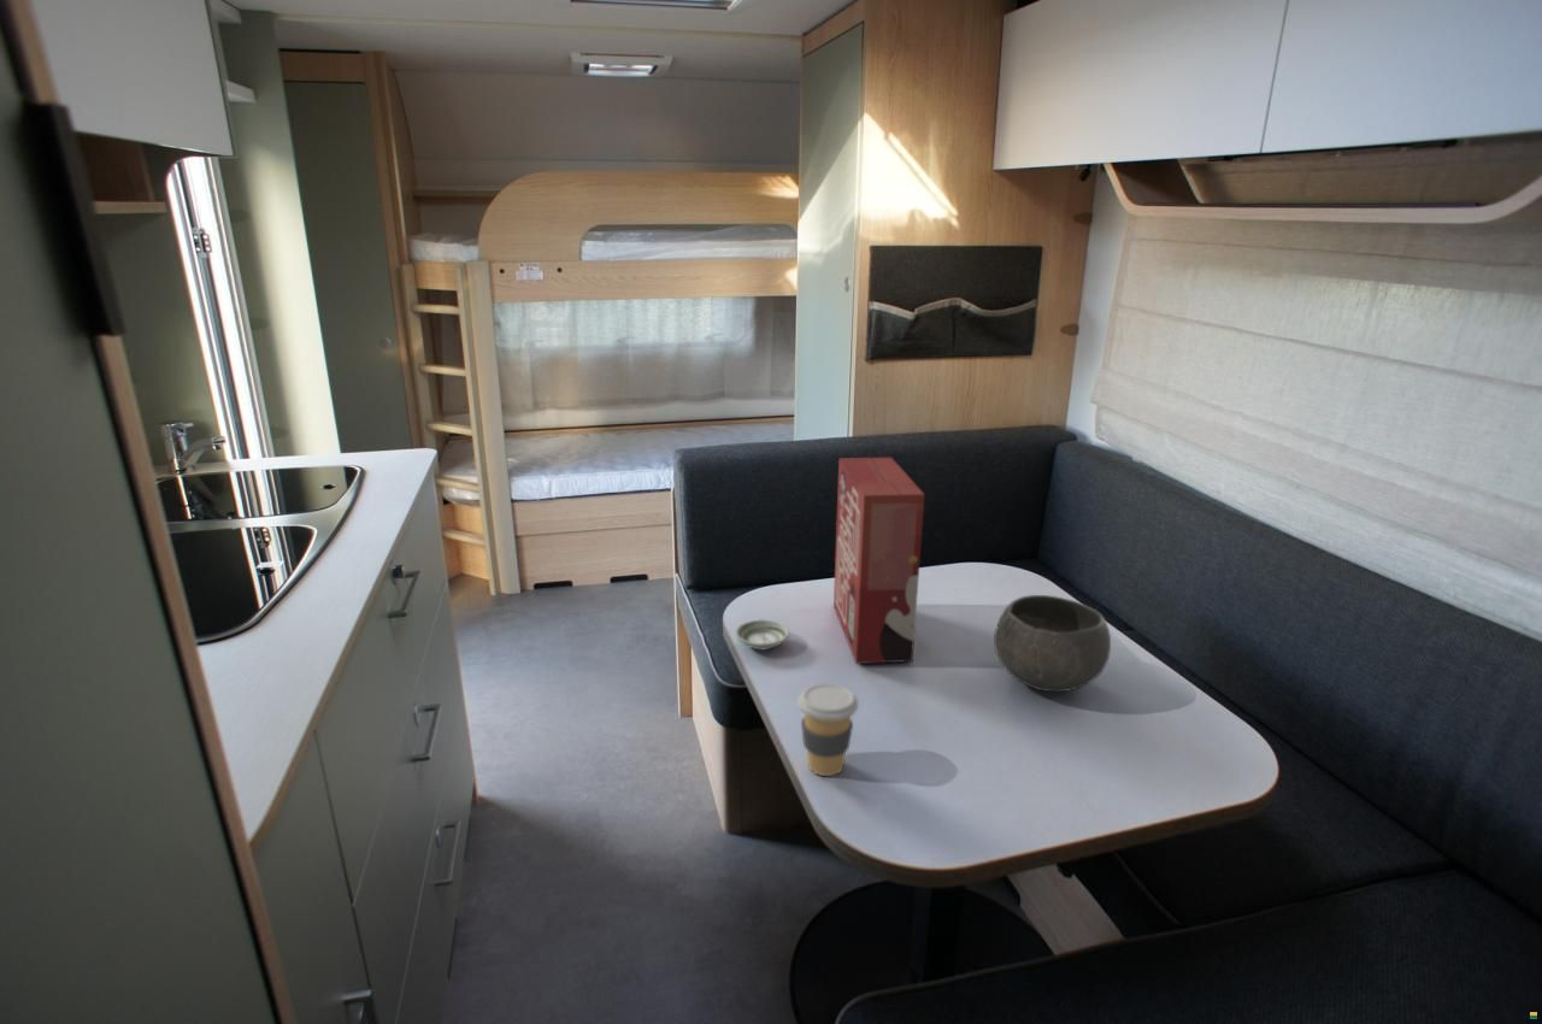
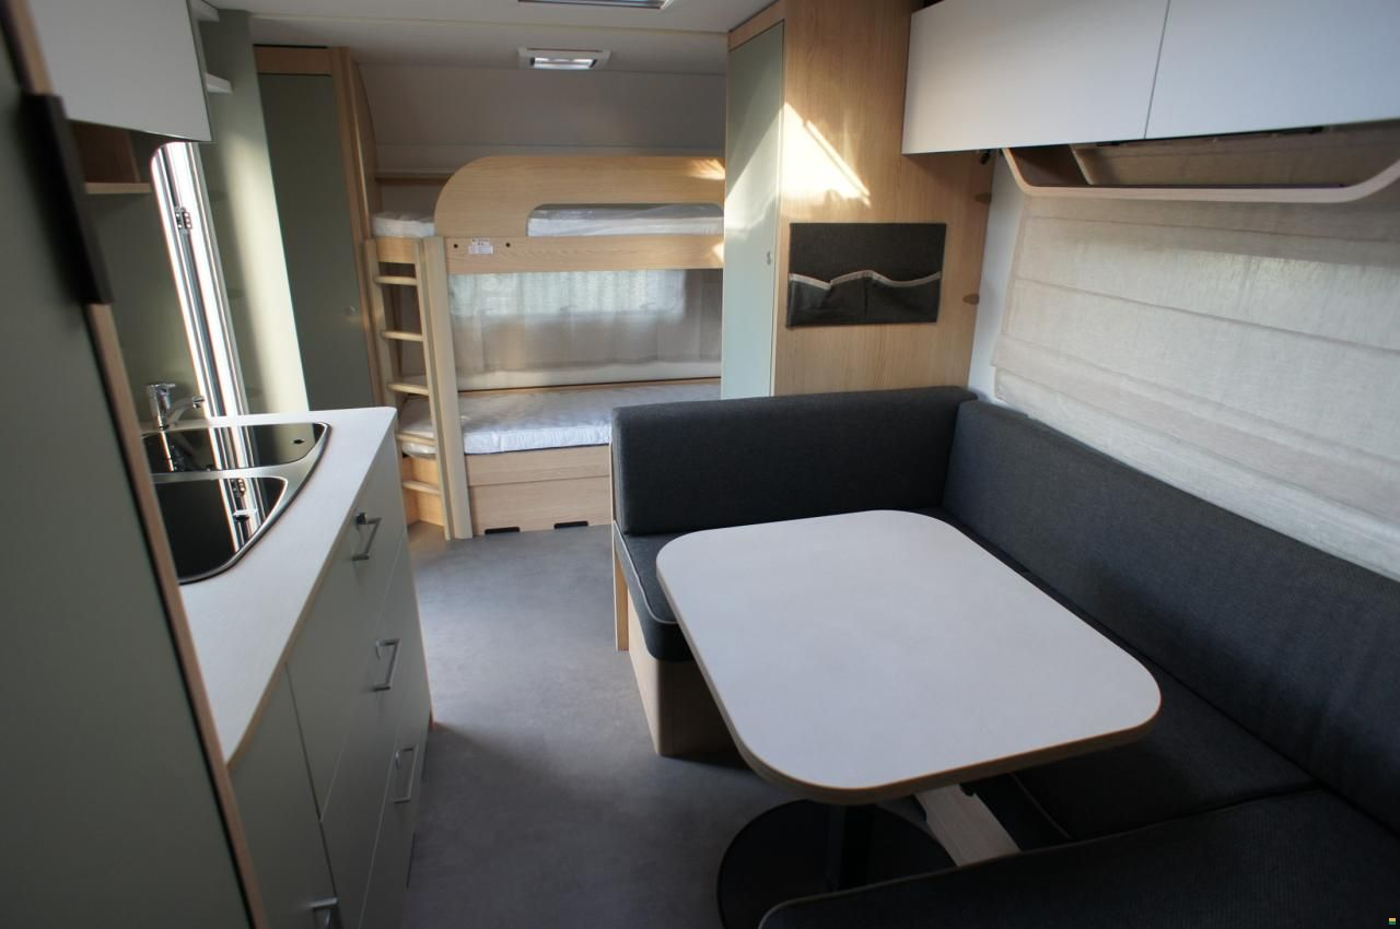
- saucer [734,618,790,651]
- bowl [993,594,1112,693]
- coffee cup [798,682,860,777]
- cereal box [832,457,925,665]
